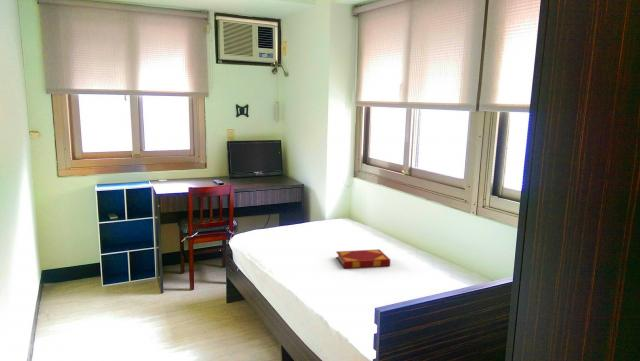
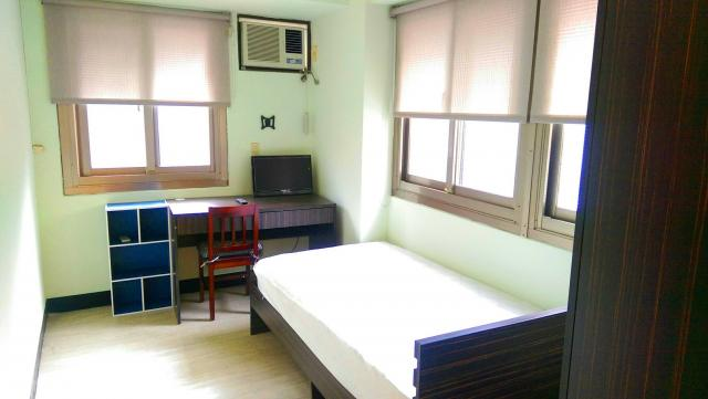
- hardback book [335,248,391,269]
